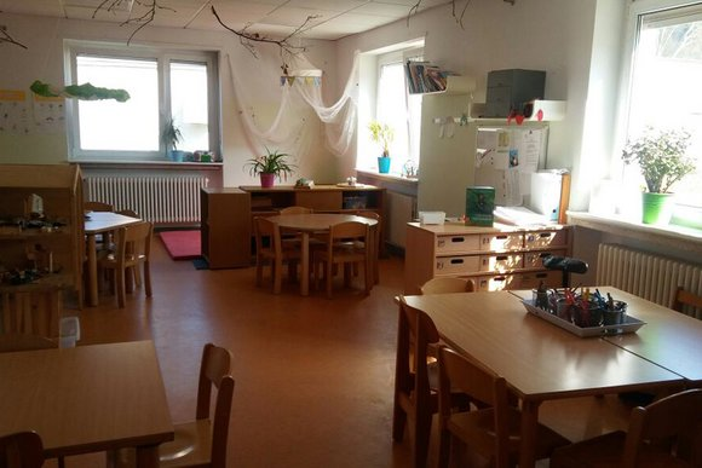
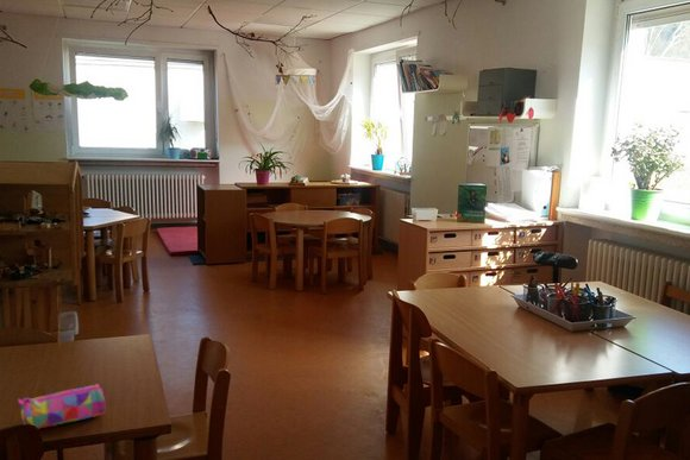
+ pencil case [17,383,106,429]
